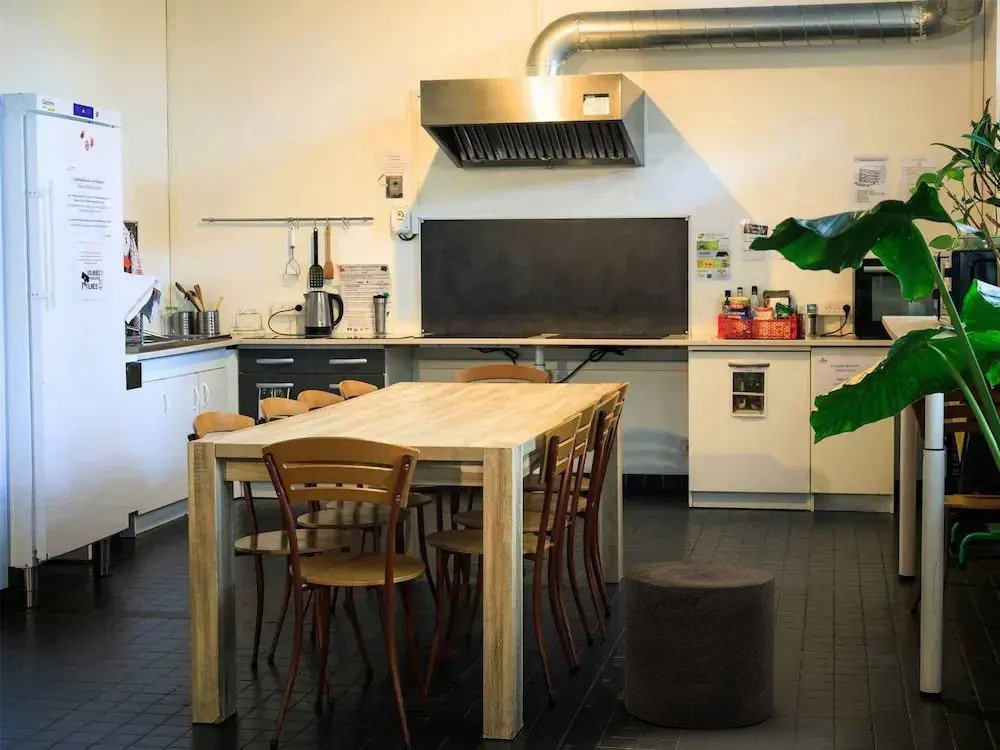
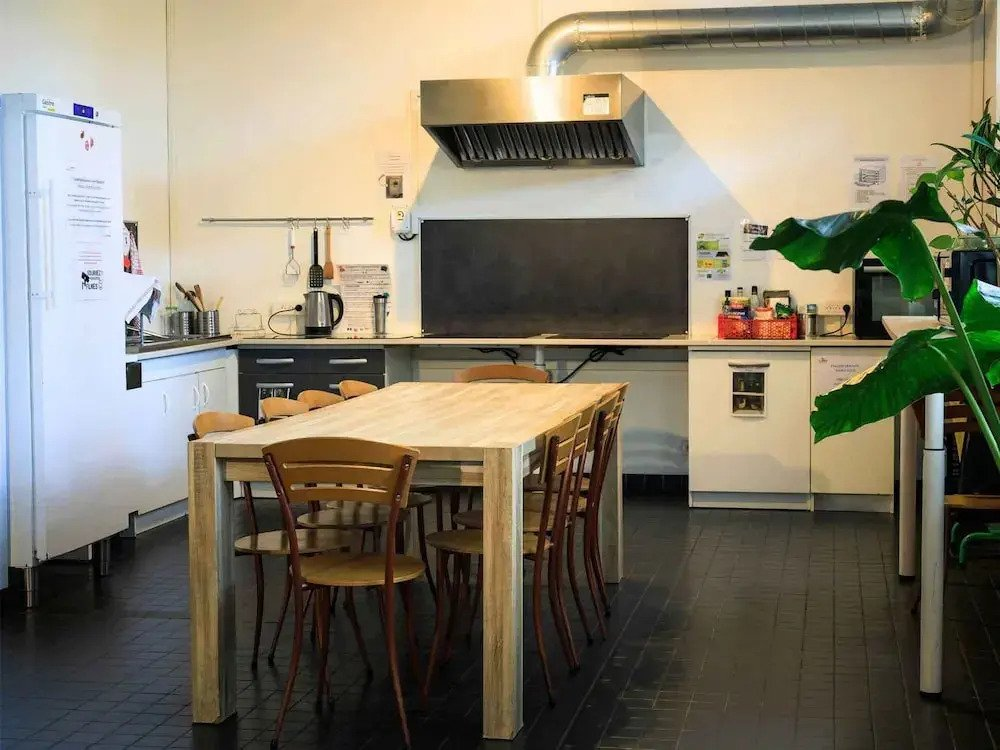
- stool [624,559,776,730]
